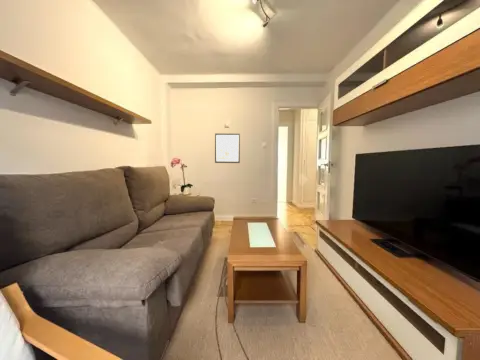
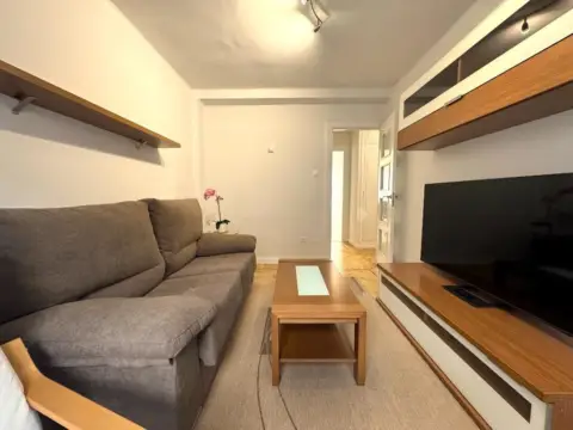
- wall art [214,132,241,164]
